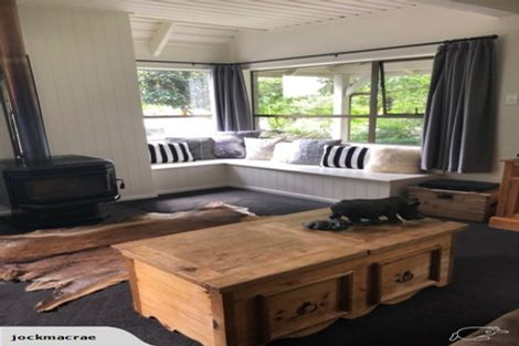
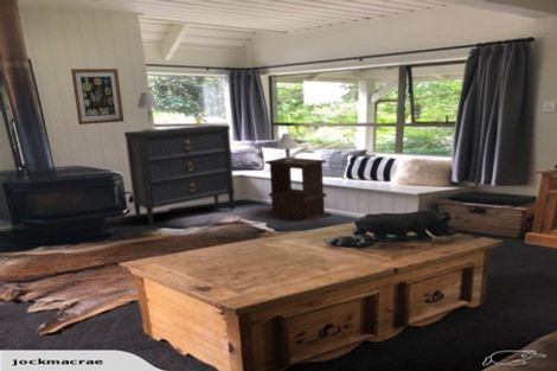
+ table lamp [276,133,299,162]
+ wall art [70,68,124,126]
+ dresser [123,123,236,226]
+ side table [264,156,333,223]
+ table lamp [136,91,160,132]
